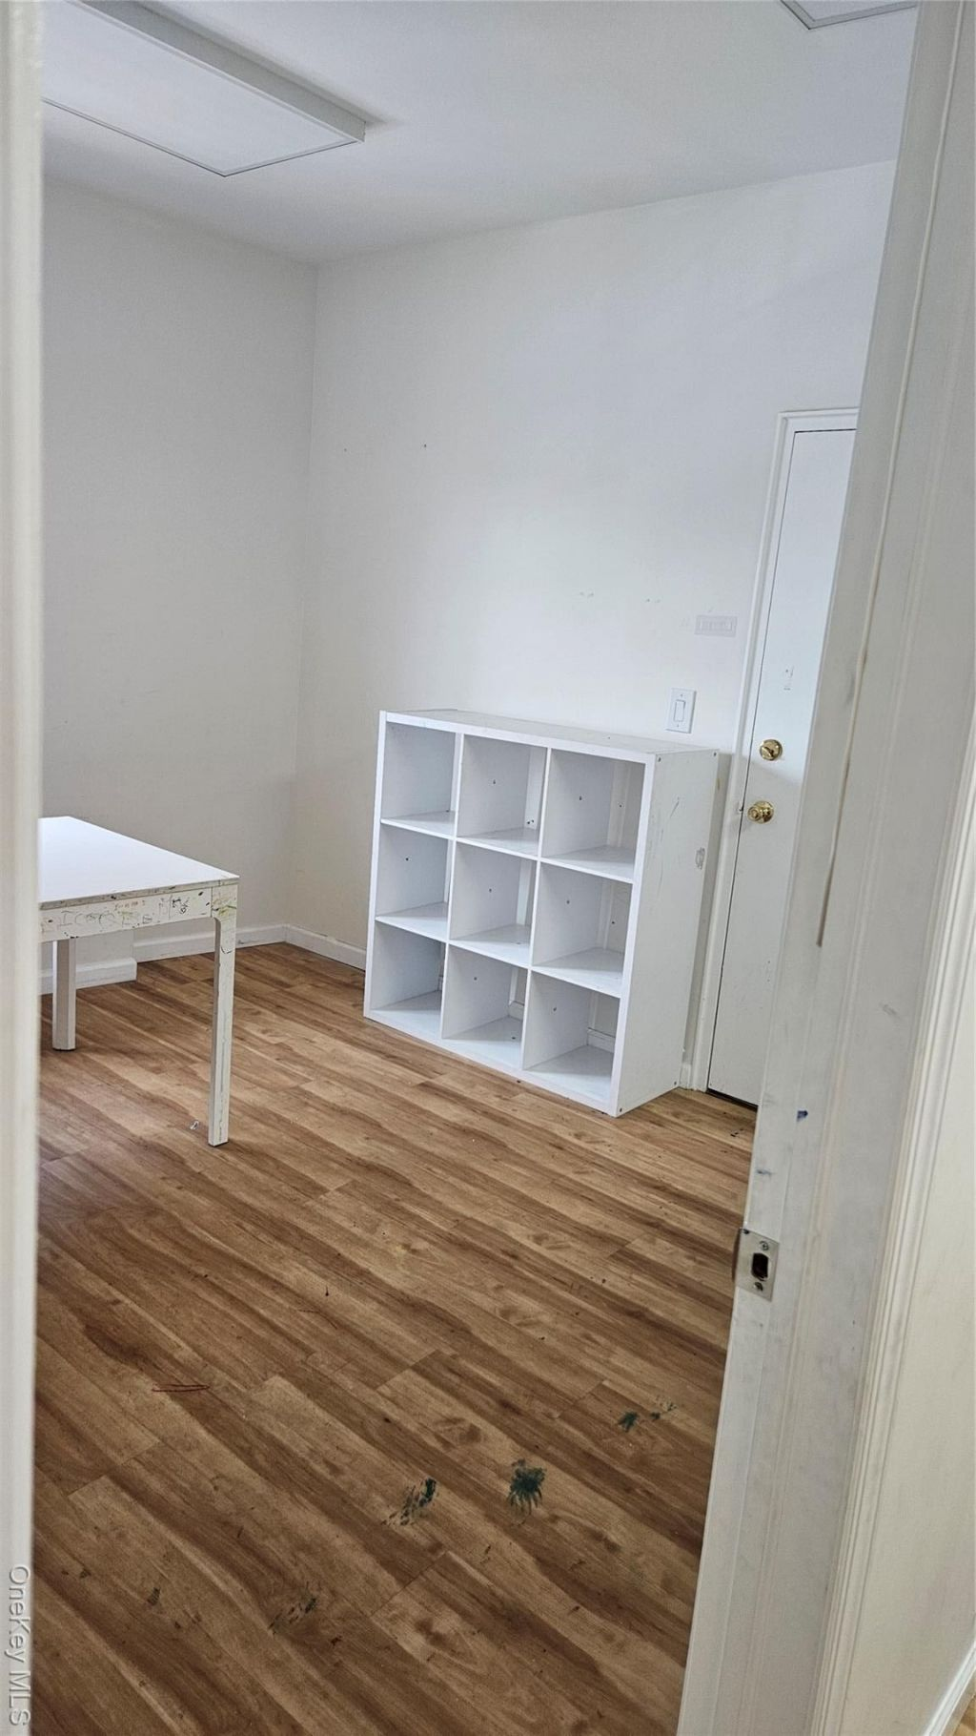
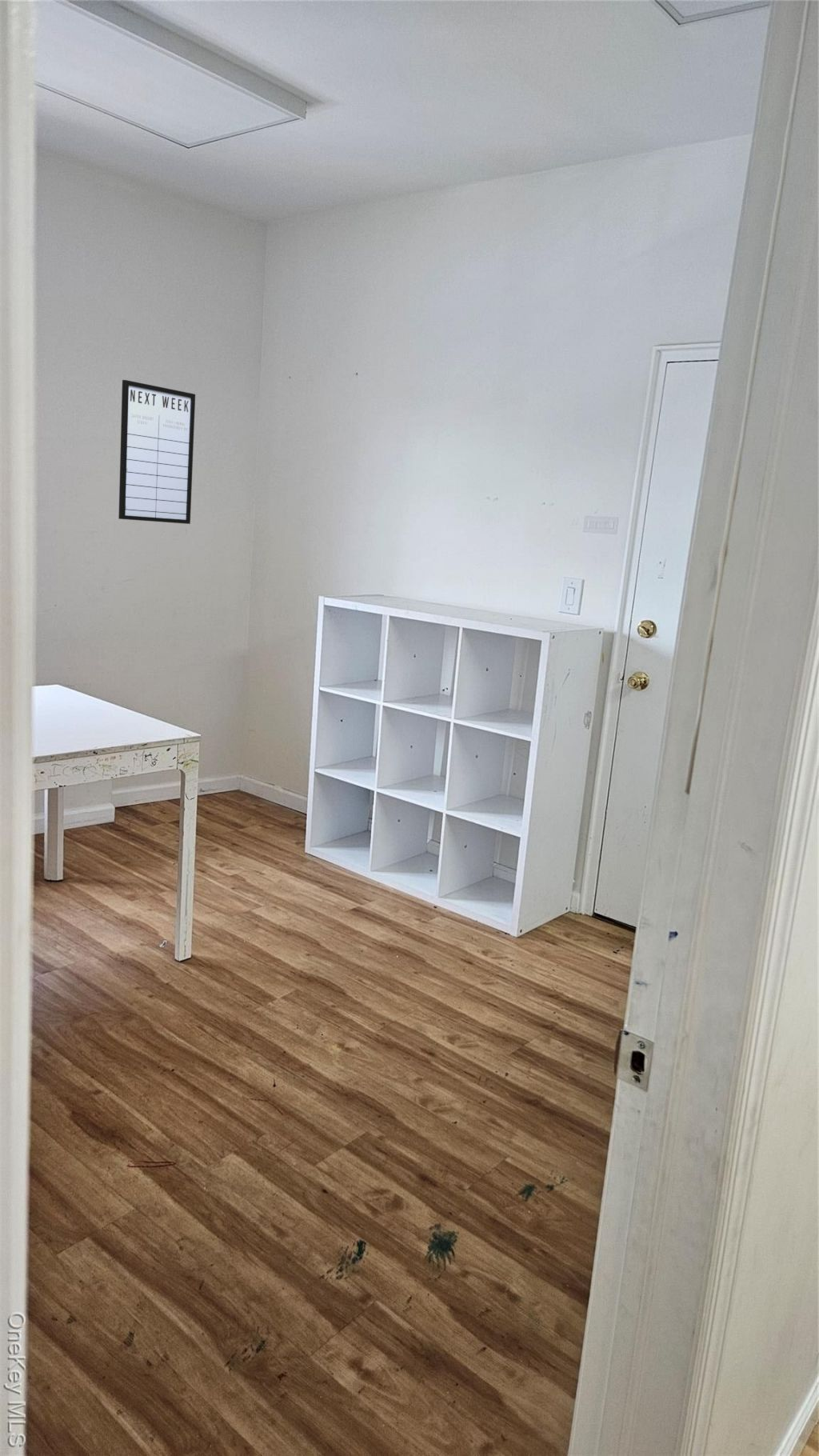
+ writing board [118,379,196,525]
